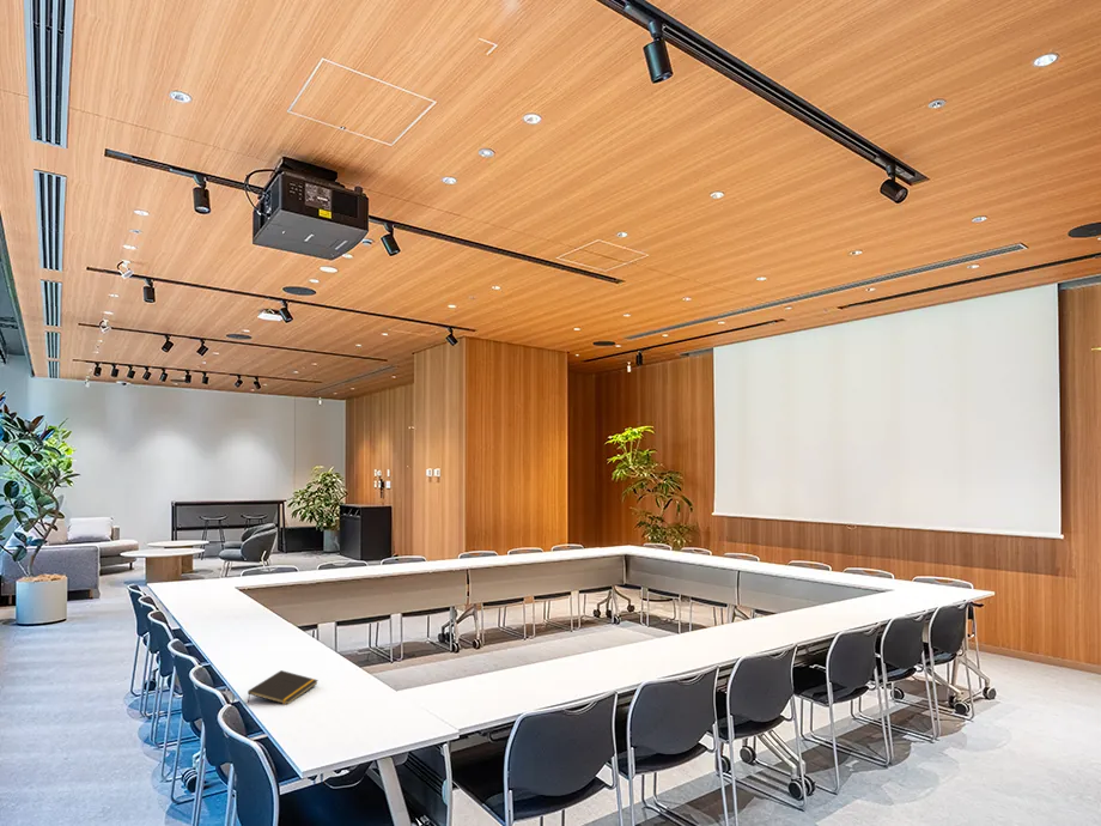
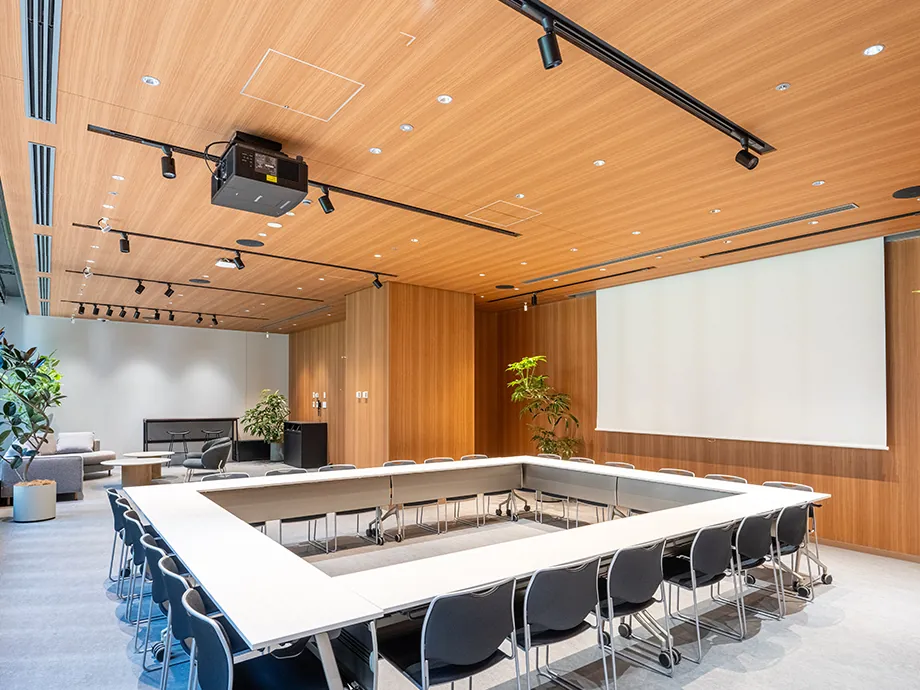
- notepad [247,669,320,705]
